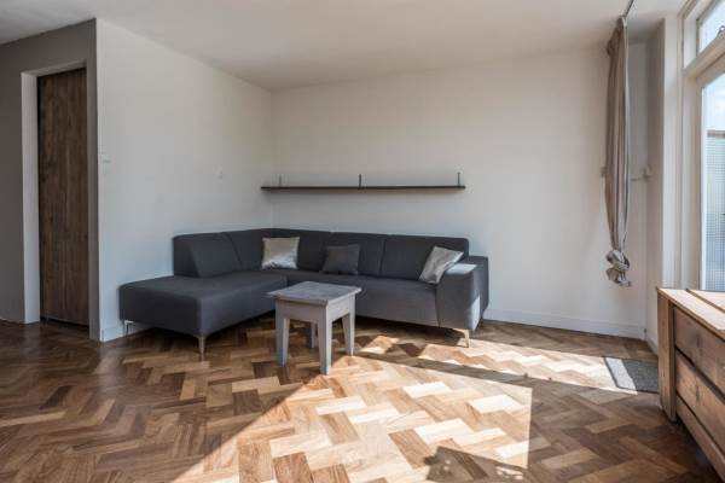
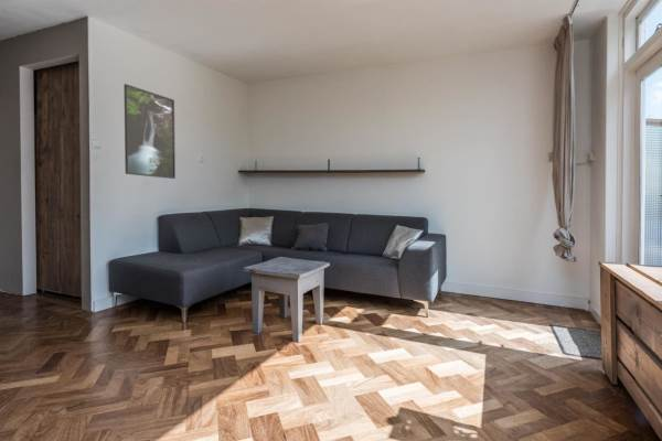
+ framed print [124,83,177,180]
